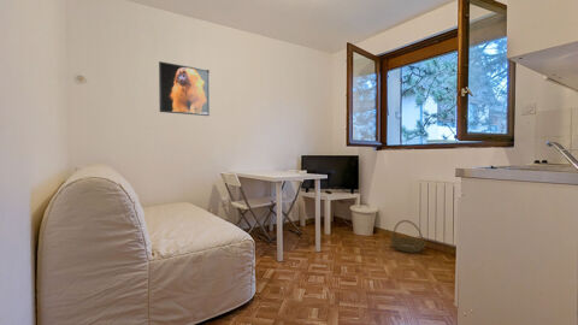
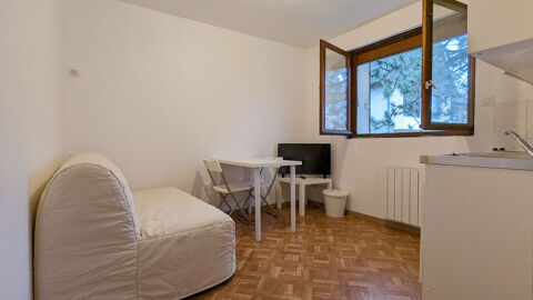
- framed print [158,60,211,117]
- basket [389,219,426,254]
